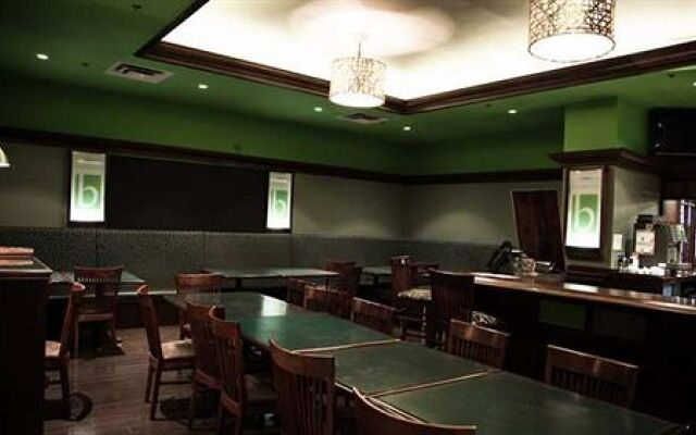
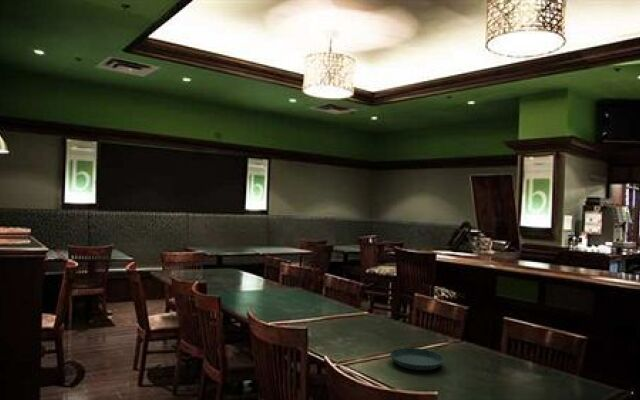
+ saucer [389,347,445,371]
